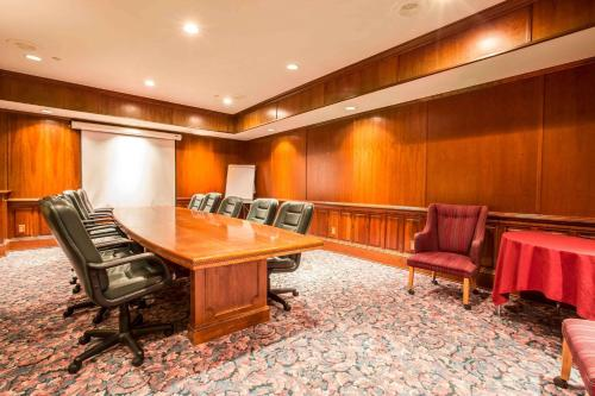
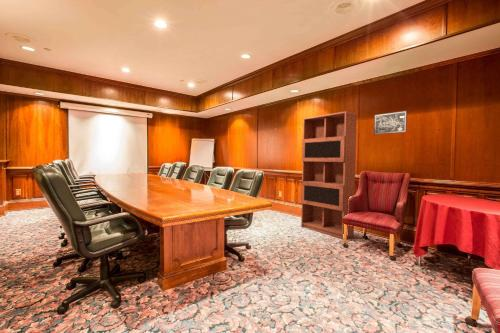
+ wall art [373,110,408,135]
+ bookcase [300,110,358,240]
